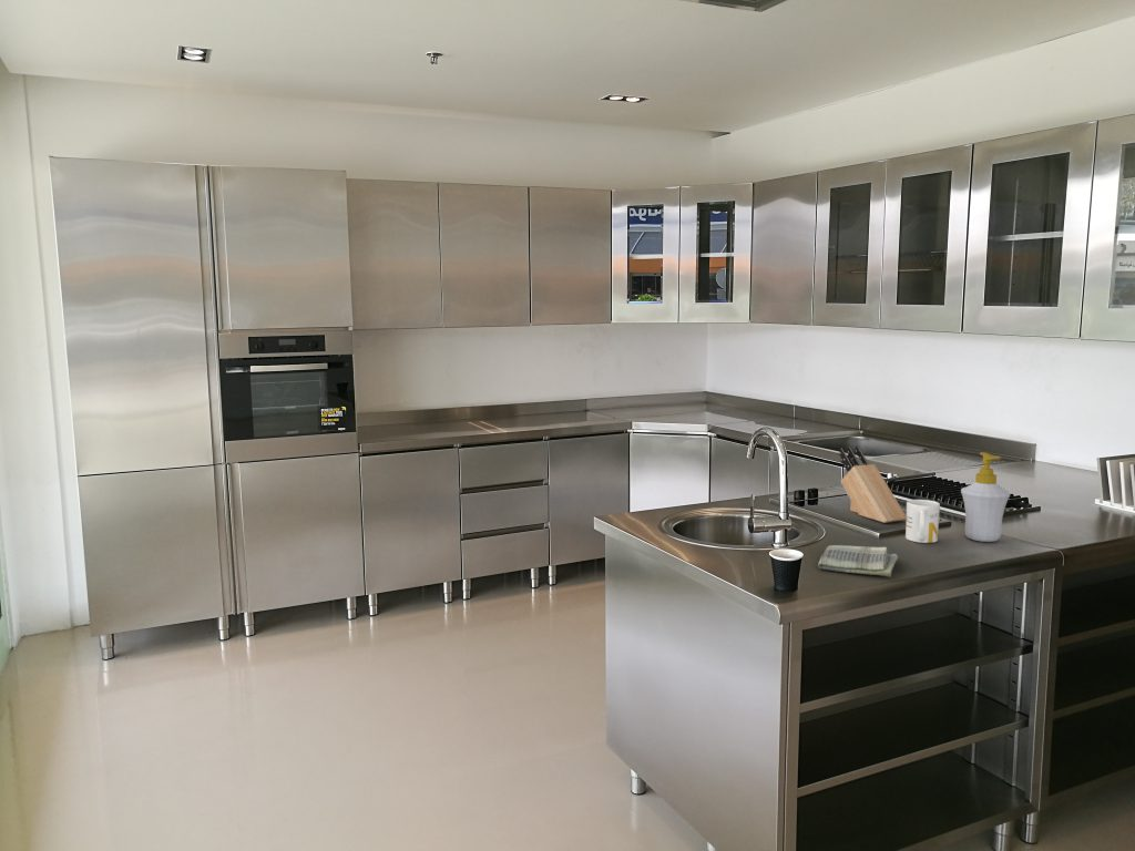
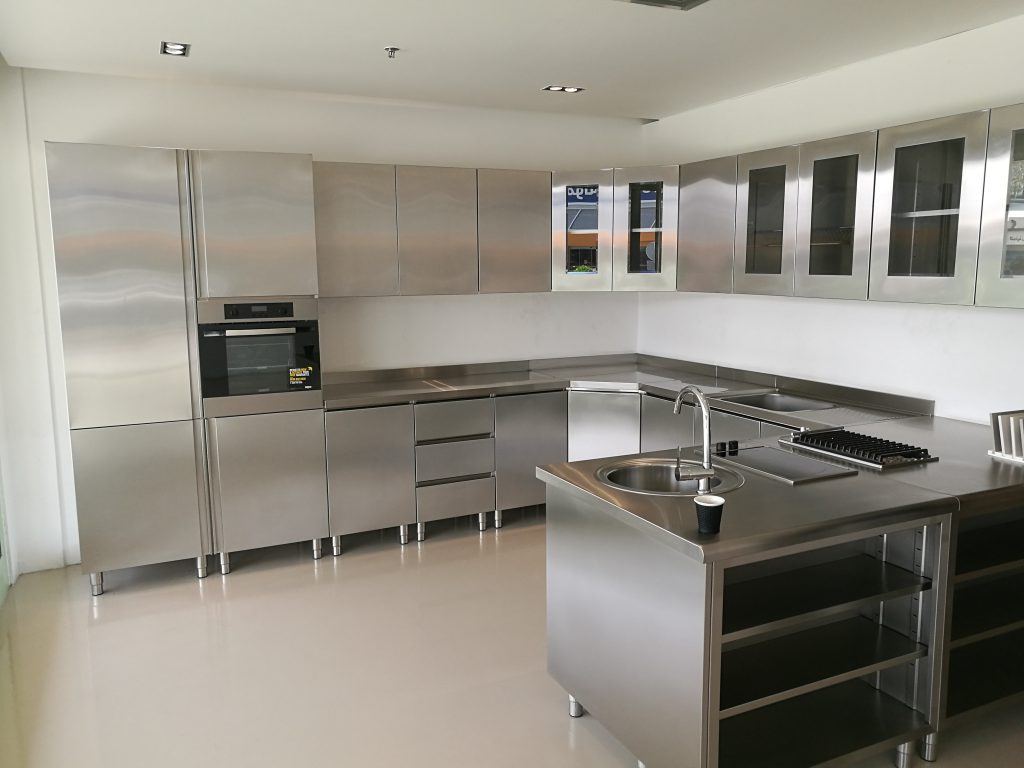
- soap bottle [960,451,1011,543]
- mug [904,499,941,544]
- dish towel [817,544,899,578]
- knife block [838,444,907,524]
